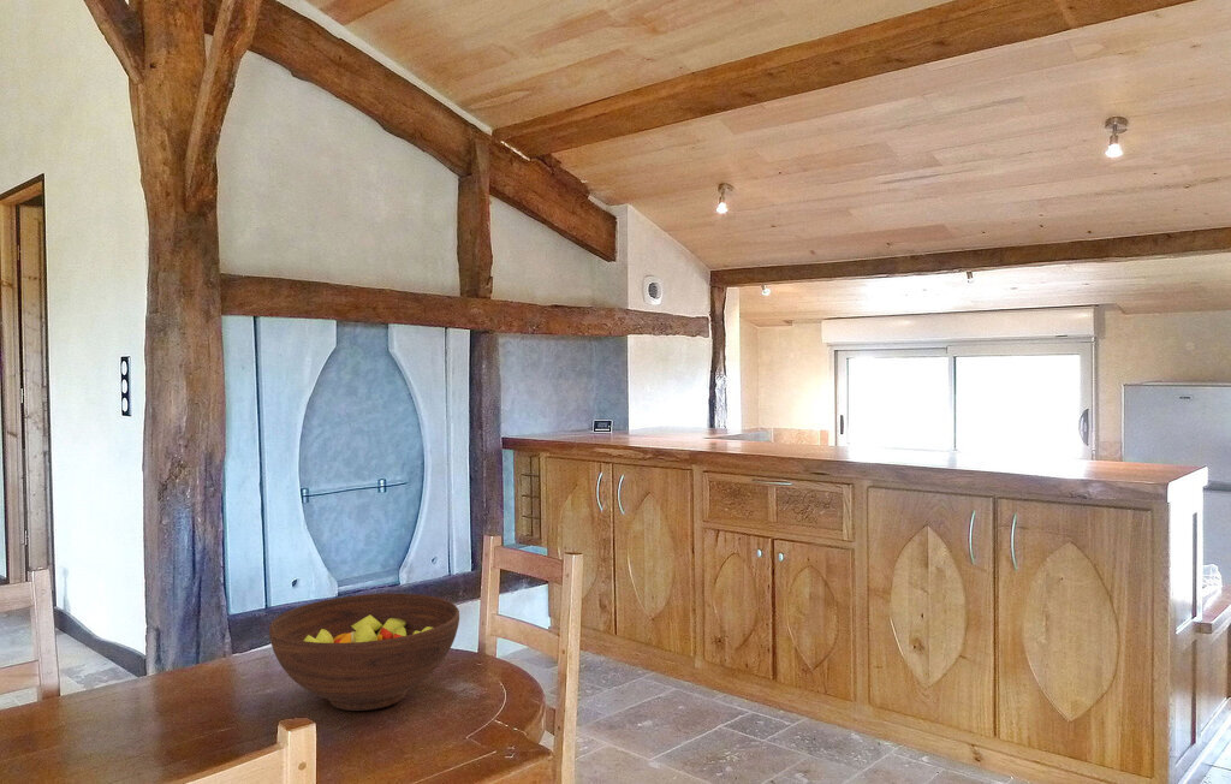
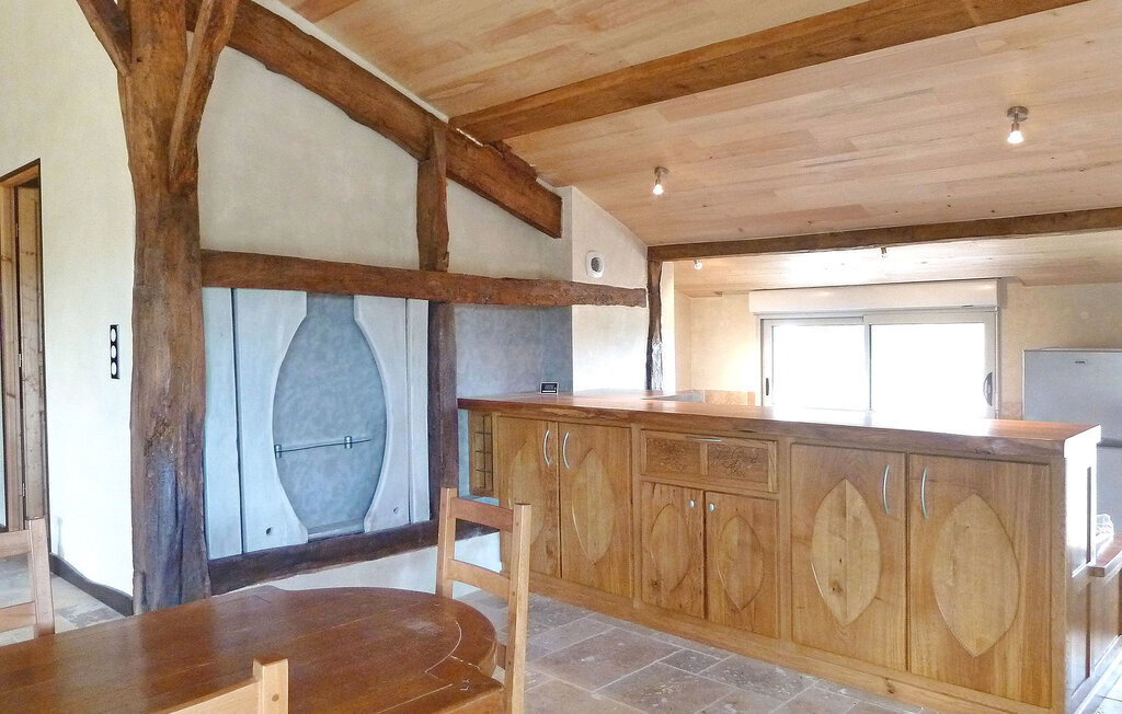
- fruit bowl [268,593,460,712]
